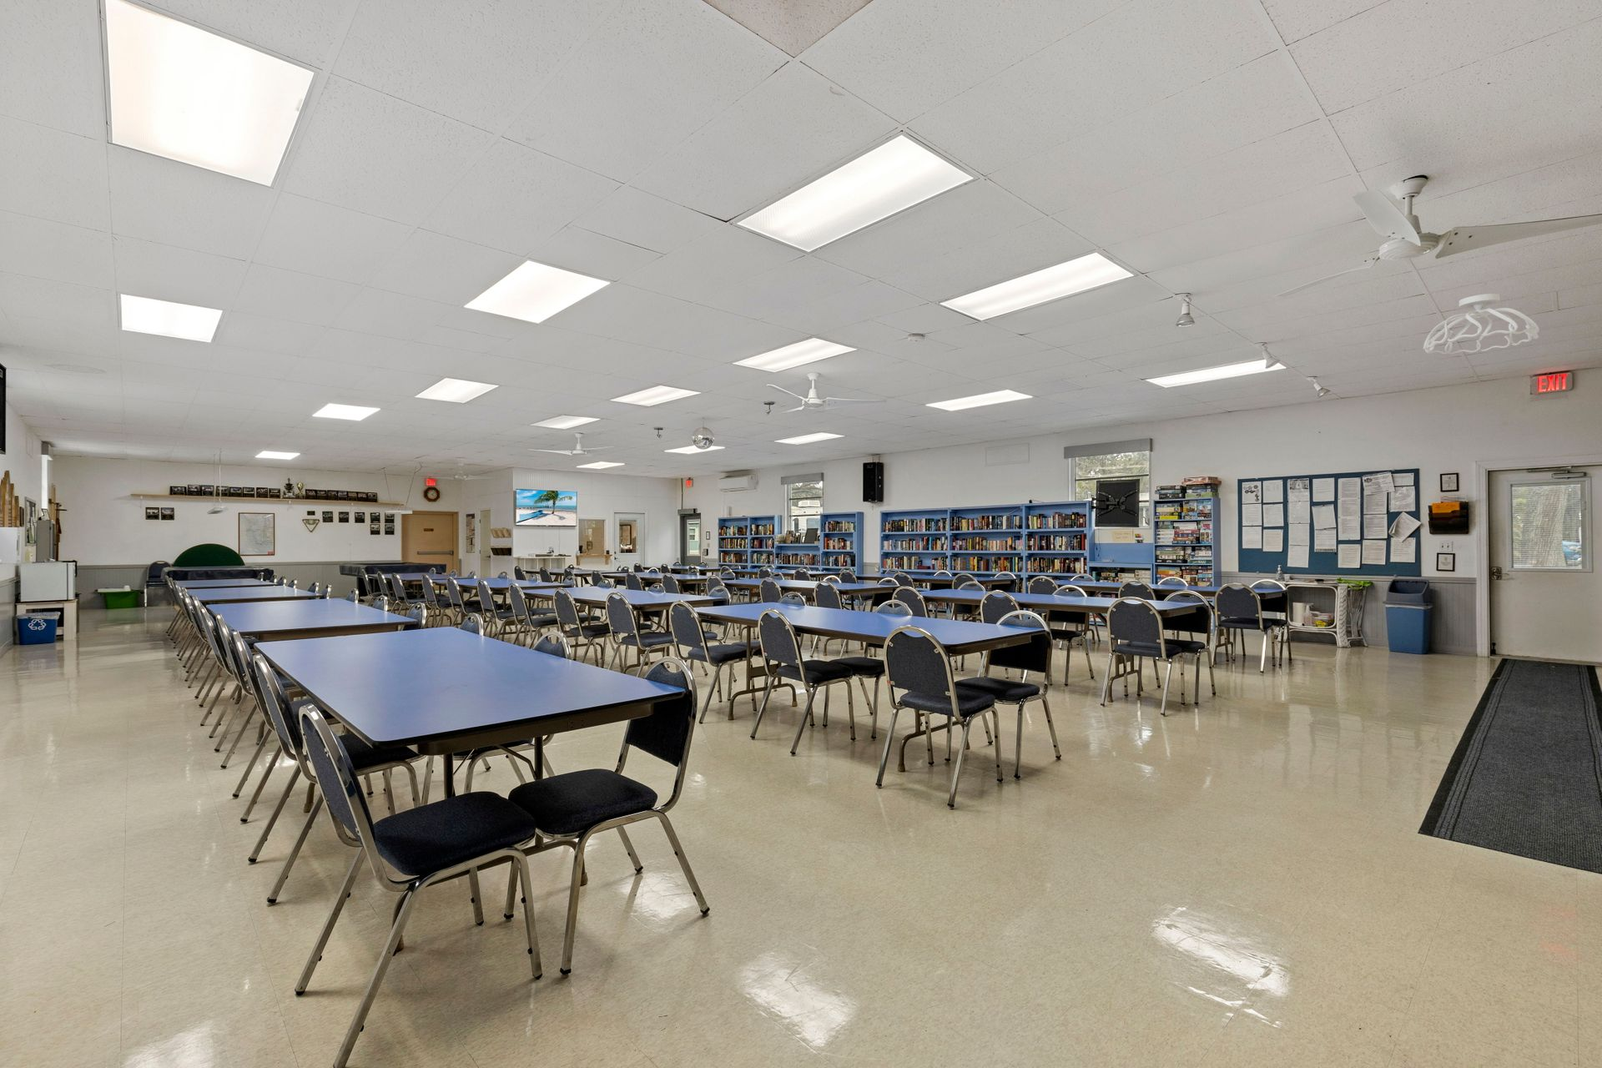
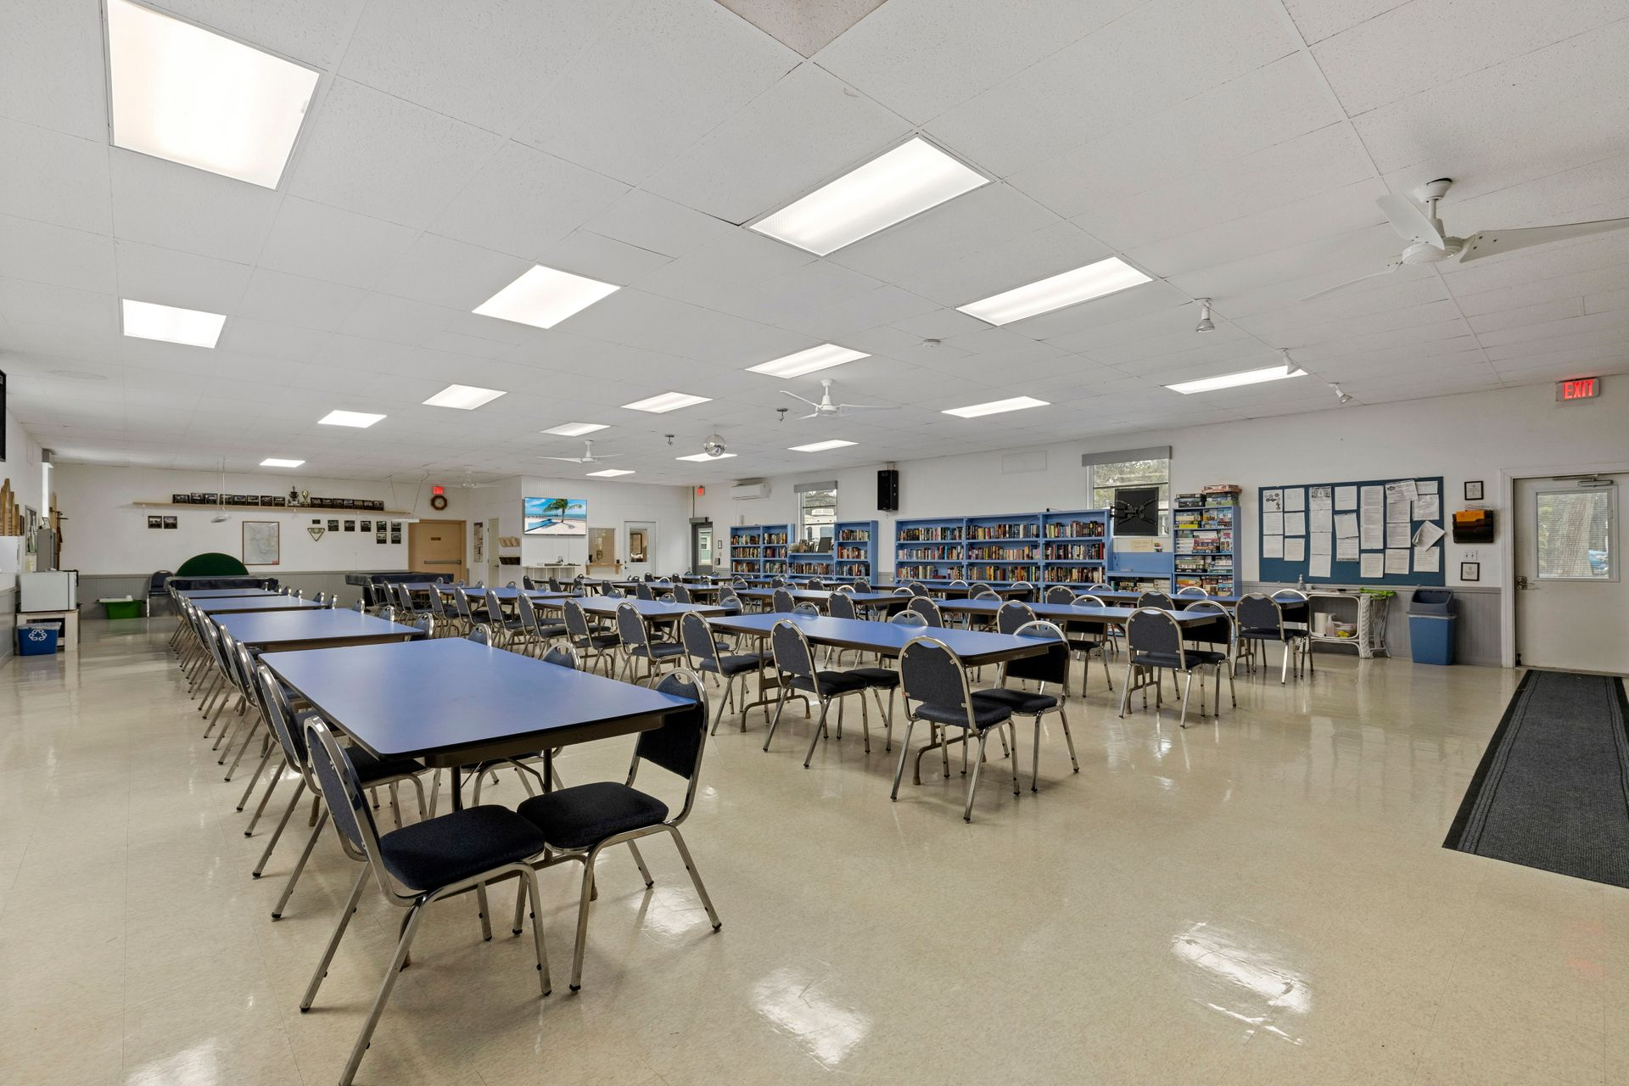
- ceiling light fixture [1423,293,1540,354]
